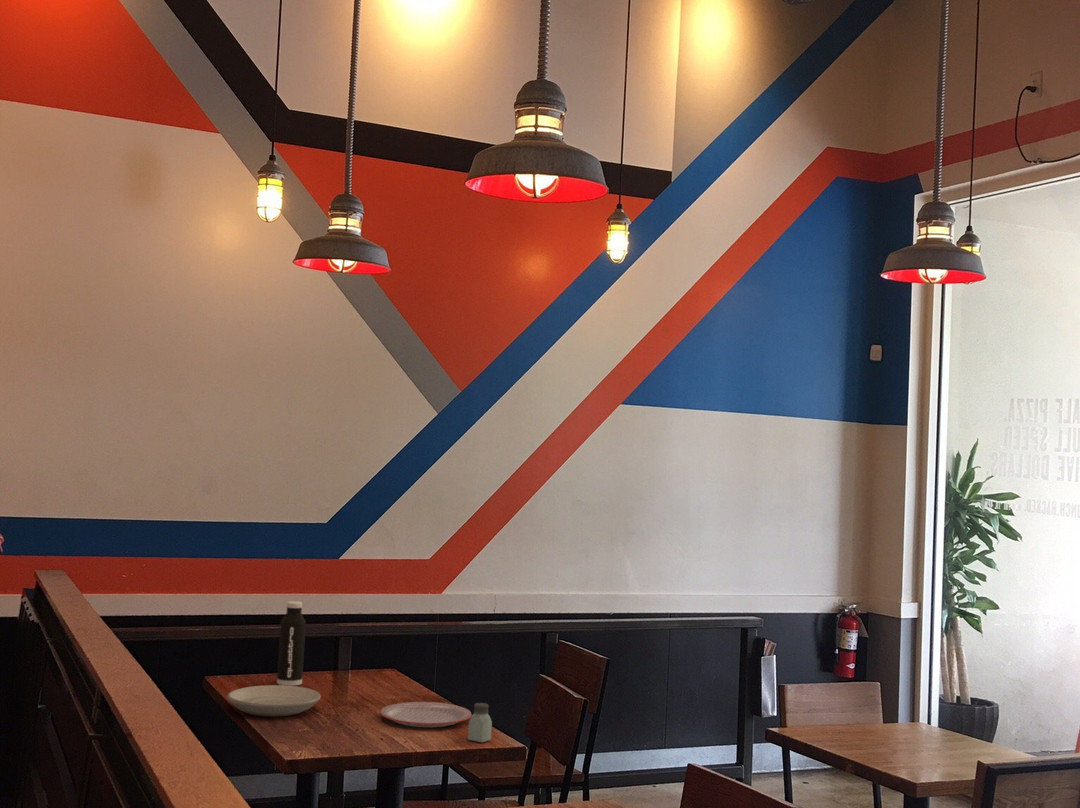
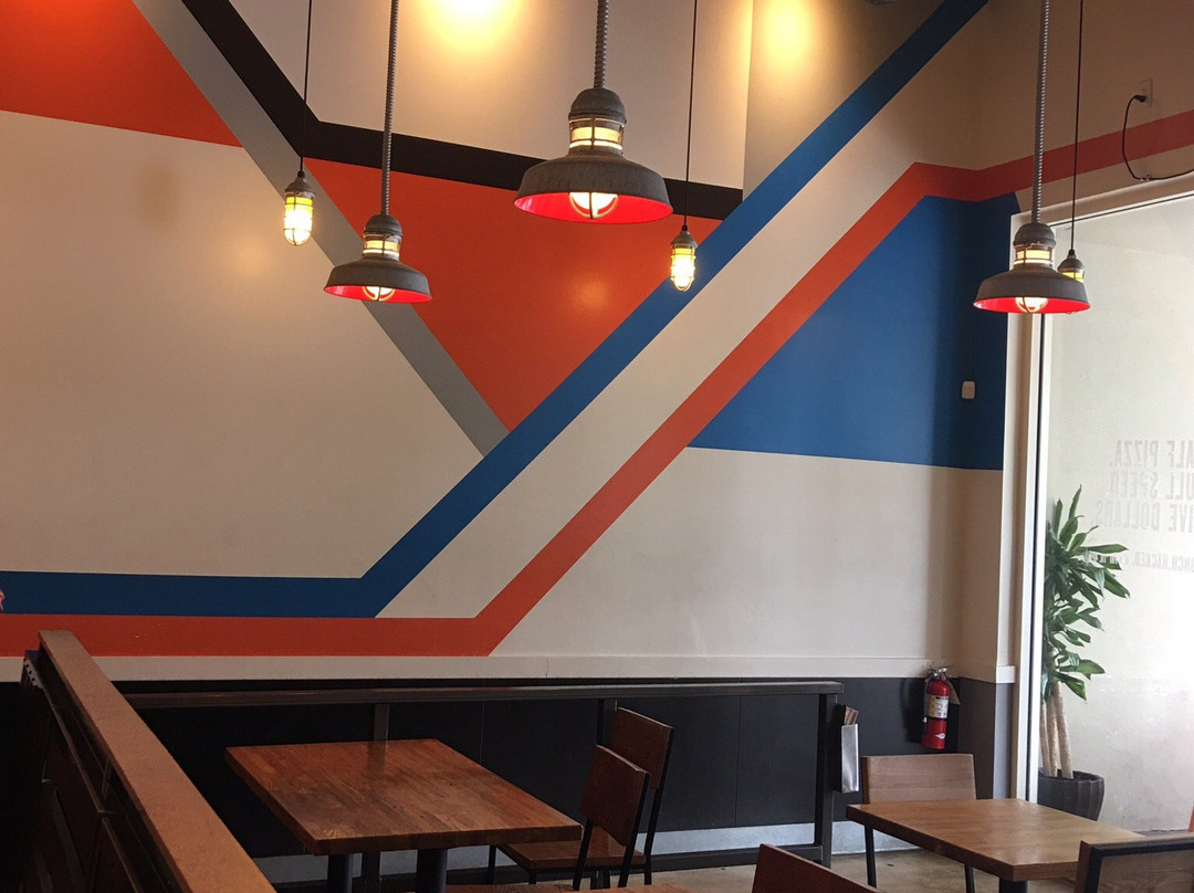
- plate [226,684,322,717]
- saltshaker [467,702,493,744]
- plate [379,701,472,728]
- water bottle [276,600,307,687]
